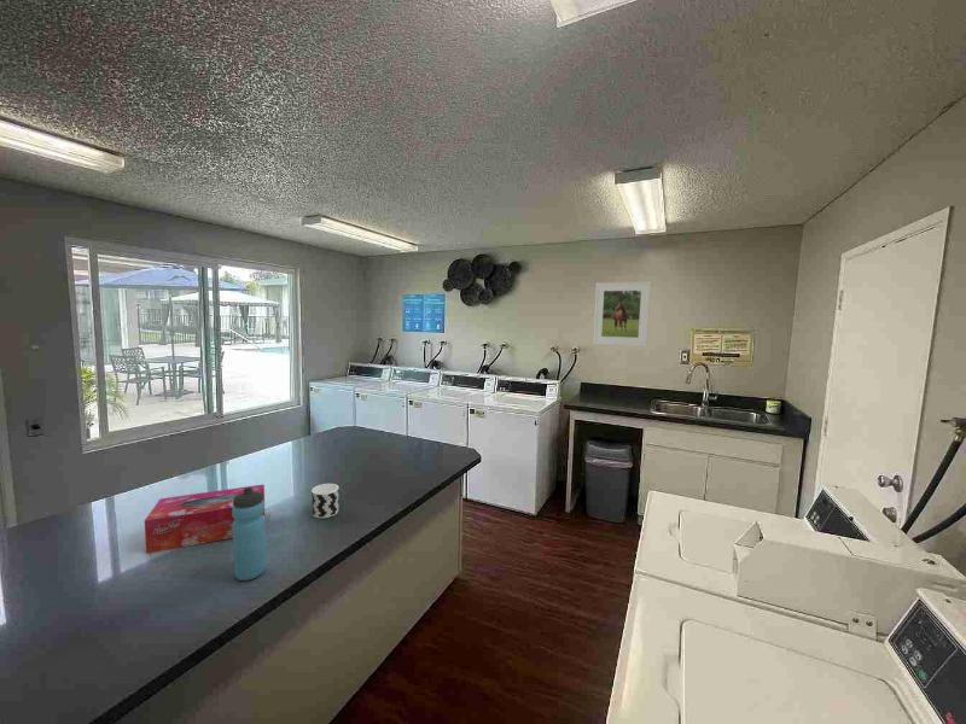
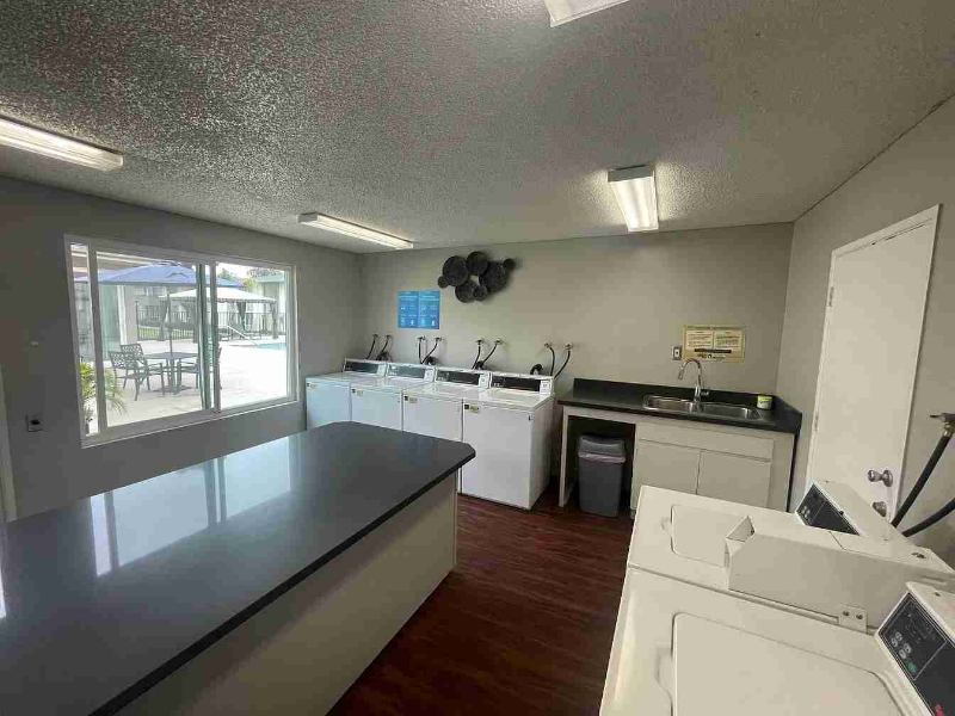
- cup [310,483,341,519]
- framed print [592,280,652,348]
- water bottle [232,487,267,582]
- tissue box [144,483,266,555]
